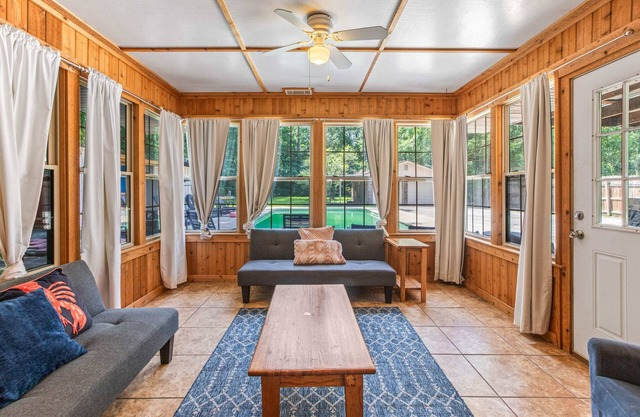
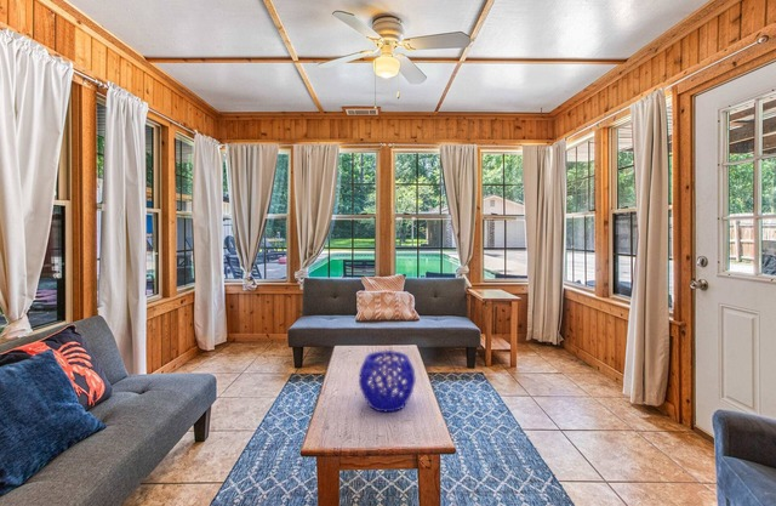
+ decorative bowl [358,349,417,413]
